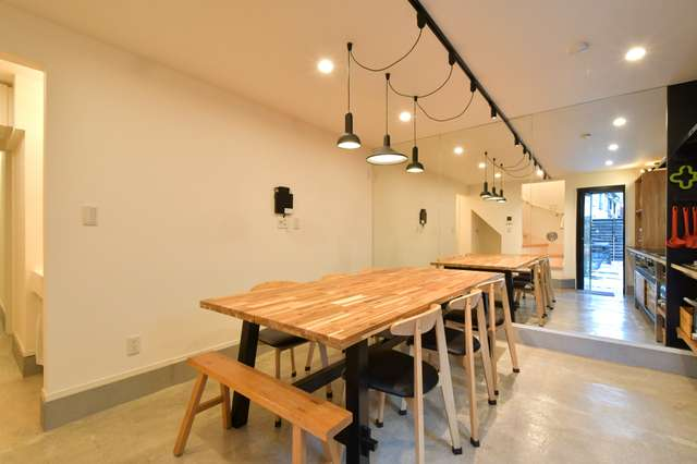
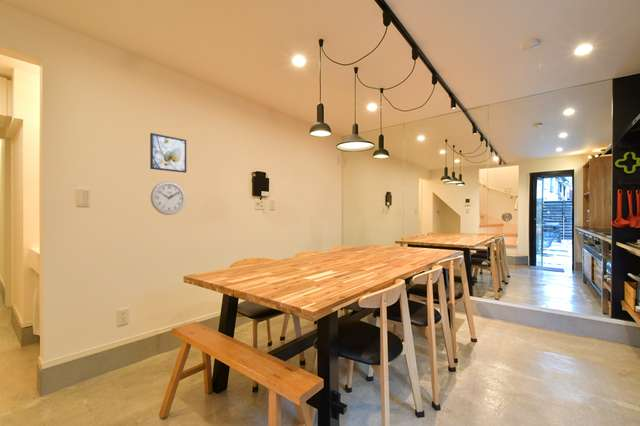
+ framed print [149,132,187,174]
+ wall clock [150,180,186,216]
